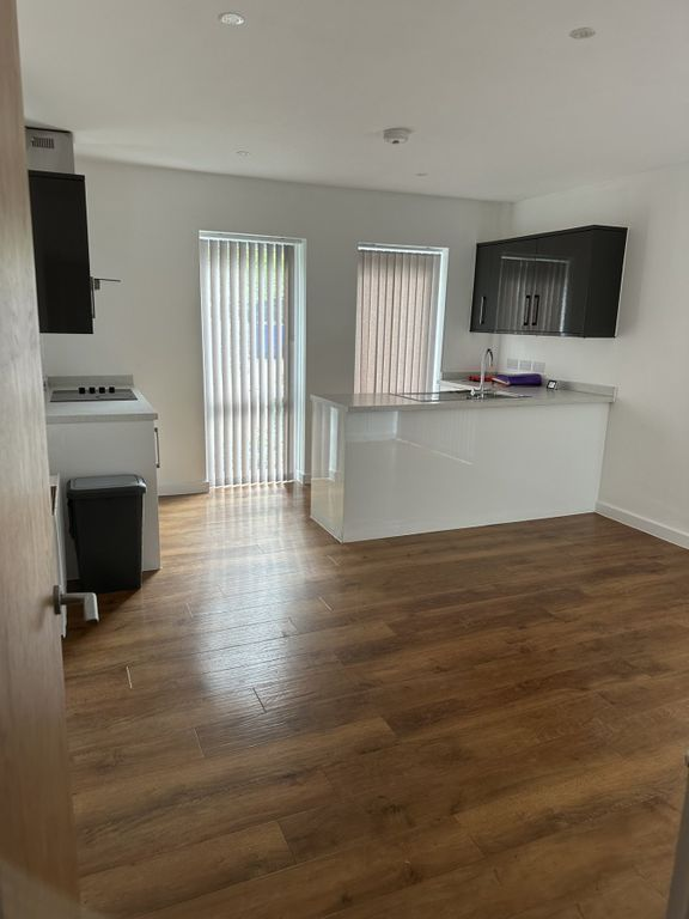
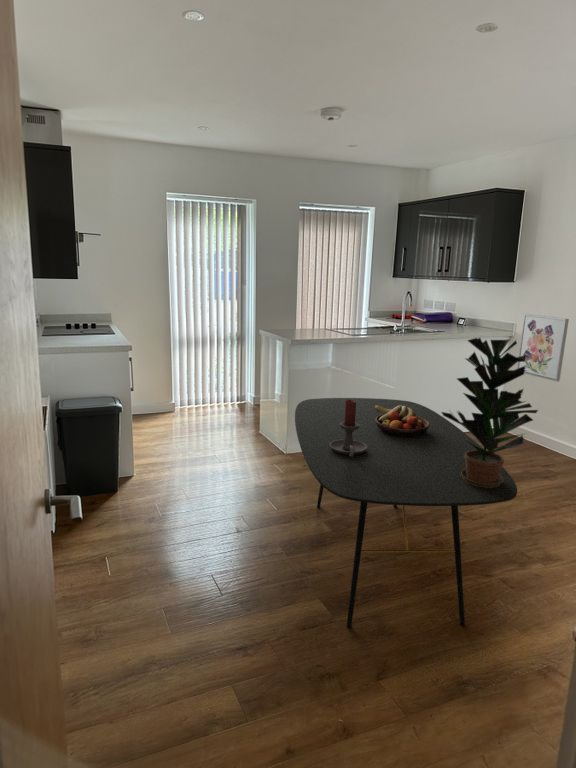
+ fruit bowl [375,405,430,437]
+ wall art [516,313,570,383]
+ dining table [294,397,518,628]
+ candle holder [330,400,367,457]
+ potted plant [440,337,539,488]
